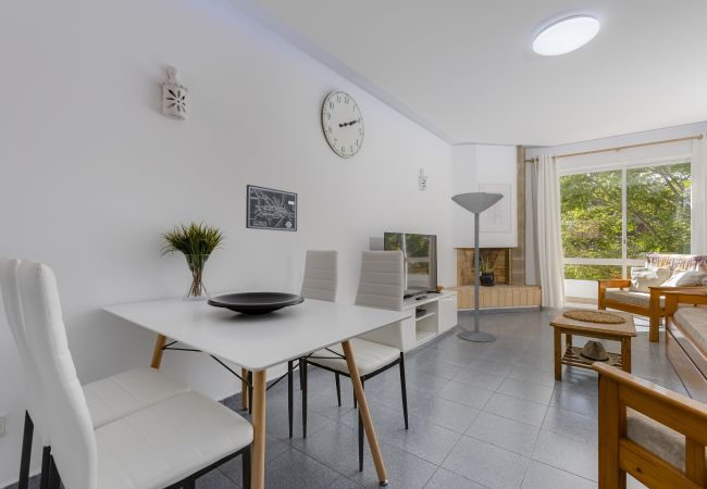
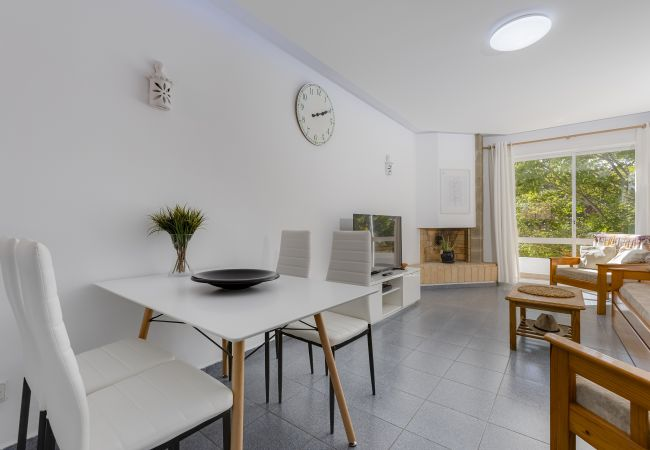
- floor lamp [450,191,505,343]
- wall art [245,184,298,233]
